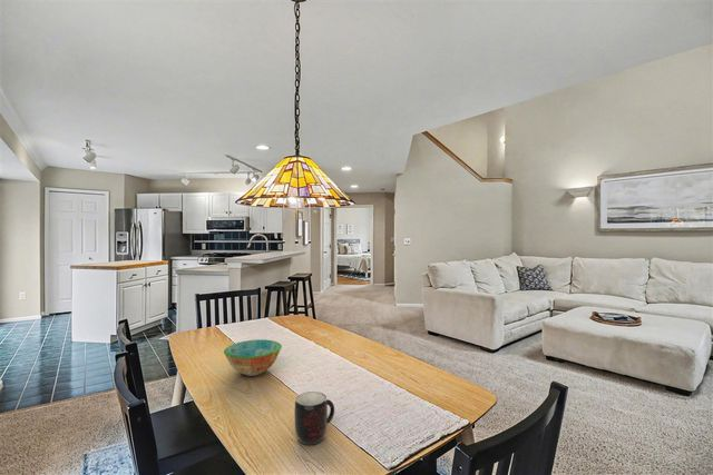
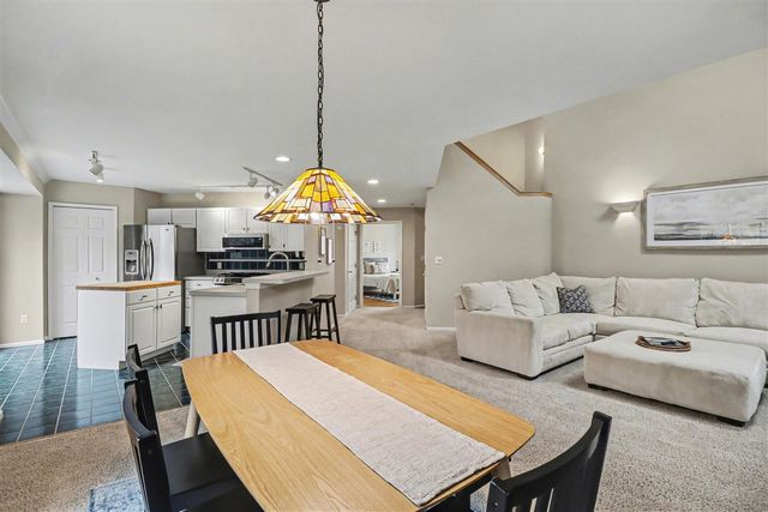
- mug [293,390,335,446]
- bowl [223,338,283,377]
